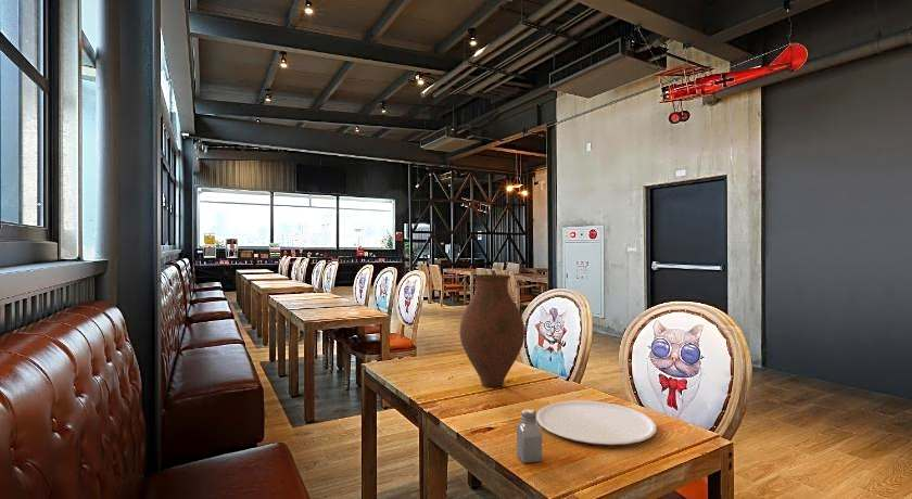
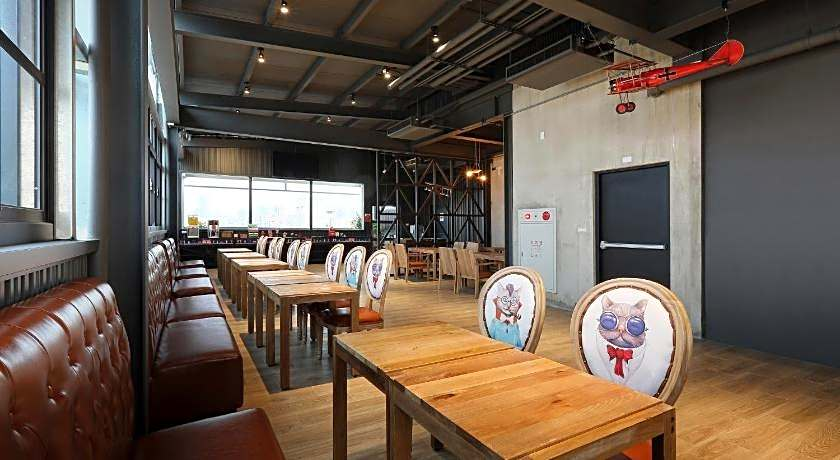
- saltshaker [516,408,543,464]
- plate [536,399,658,446]
- vase [459,273,525,388]
